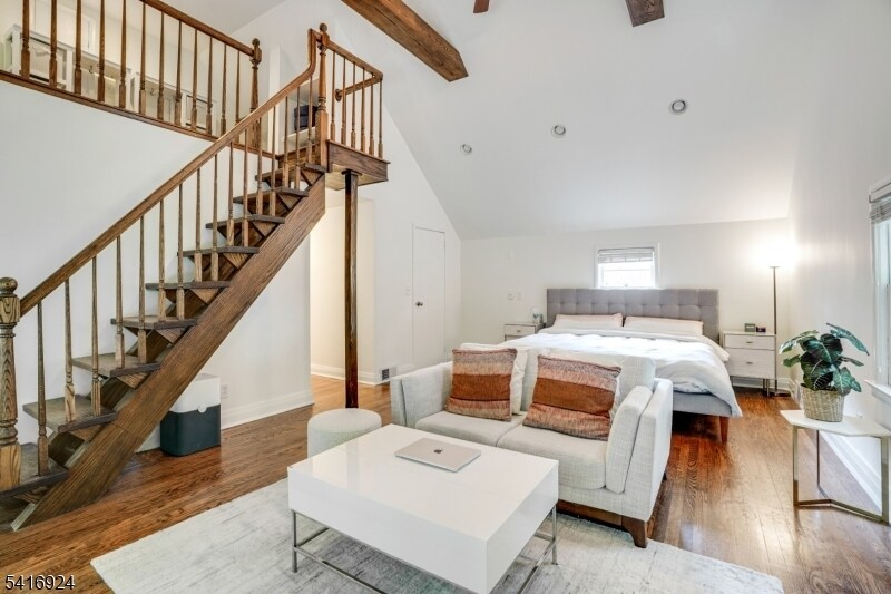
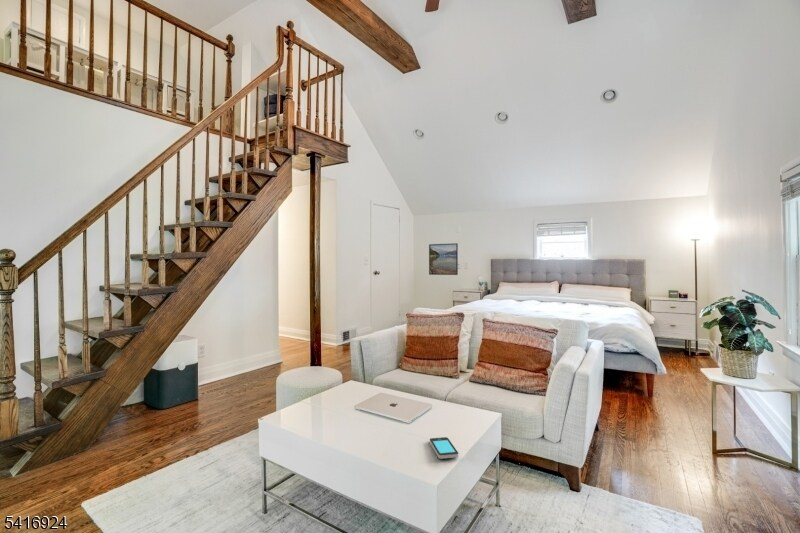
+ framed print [428,242,459,276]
+ smartphone [429,436,459,460]
